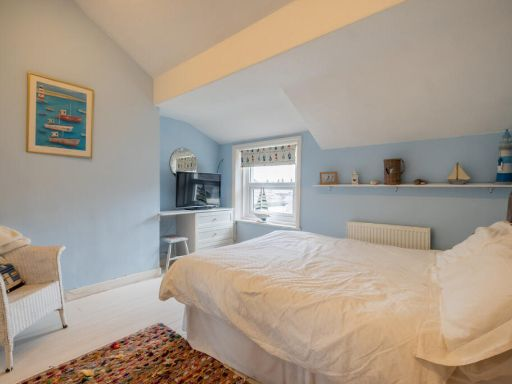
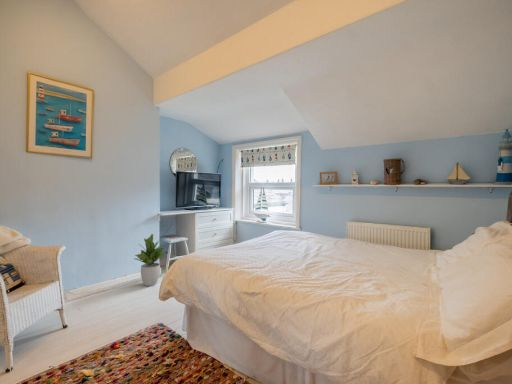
+ potted plant [134,233,166,287]
